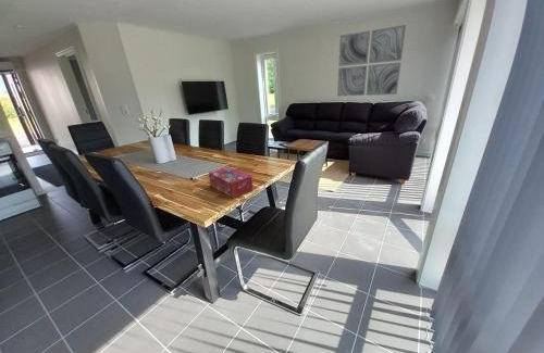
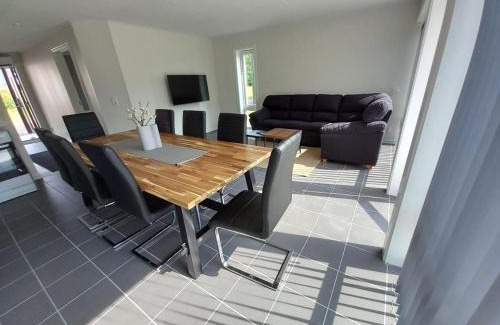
- wall art [336,24,407,98]
- tissue box [208,166,255,200]
